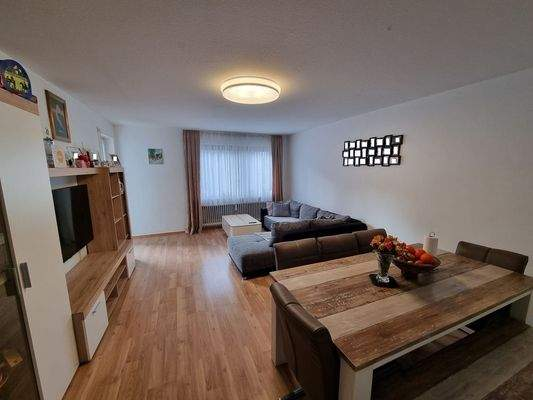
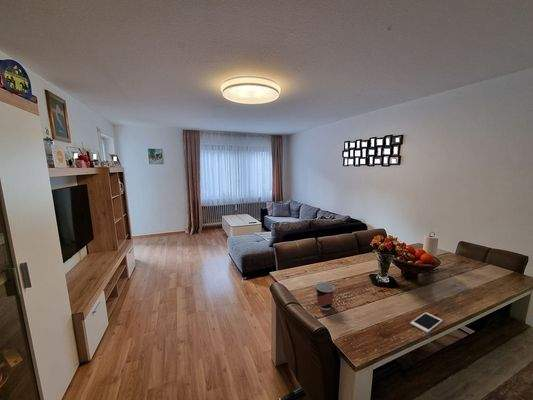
+ cell phone [410,311,443,334]
+ cup [315,281,336,311]
